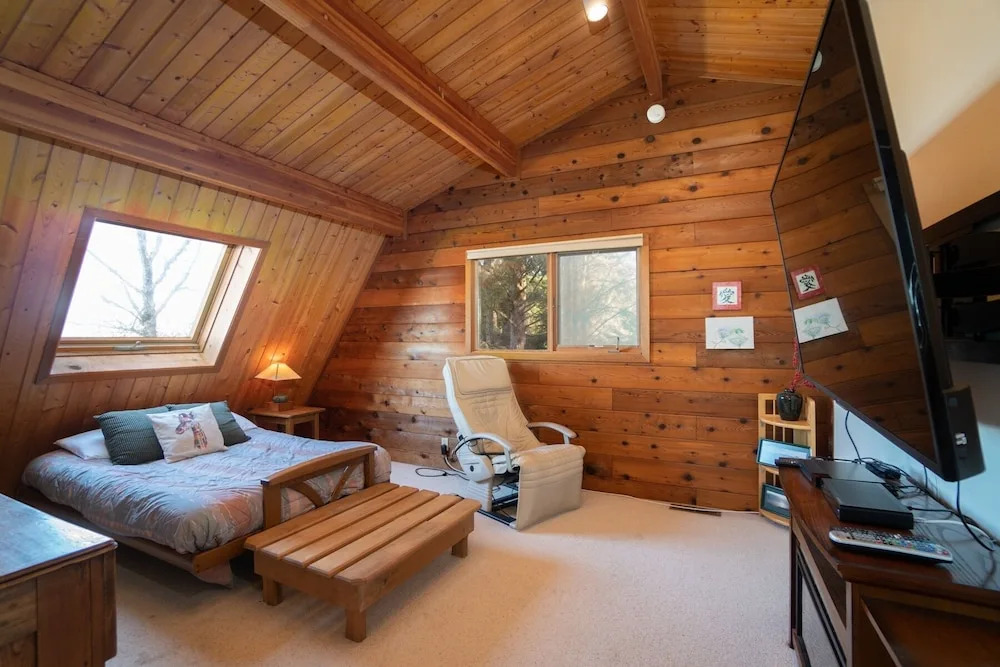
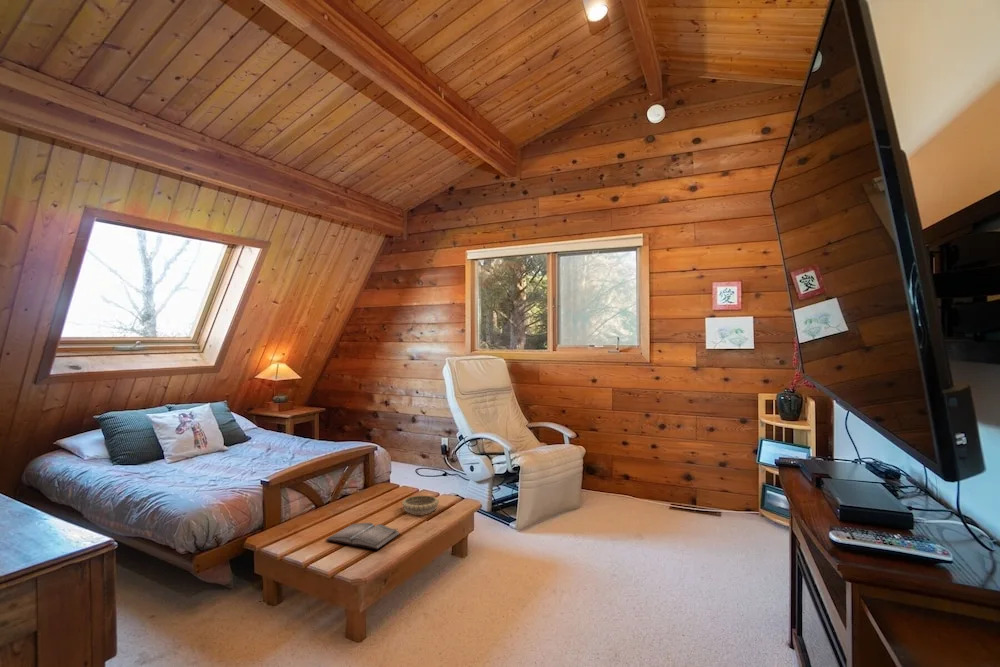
+ decorative bowl [401,494,440,515]
+ hardback book [324,522,401,550]
